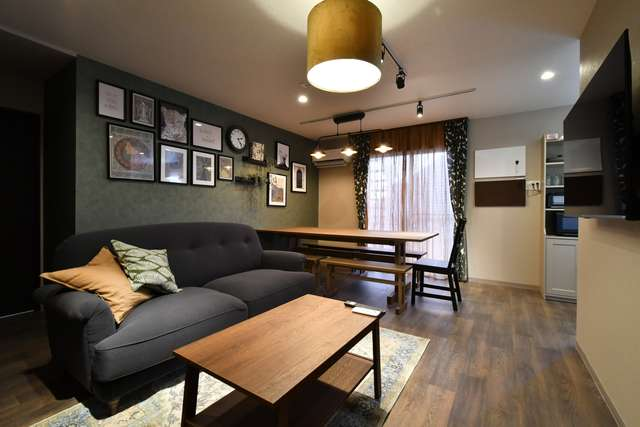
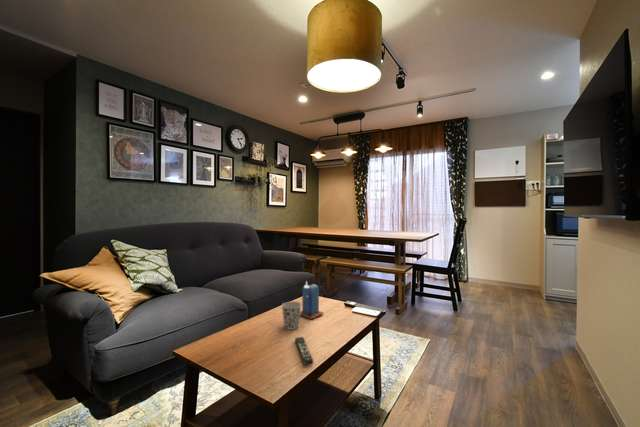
+ remote control [294,336,315,366]
+ candle [300,280,325,320]
+ cup [281,301,302,331]
